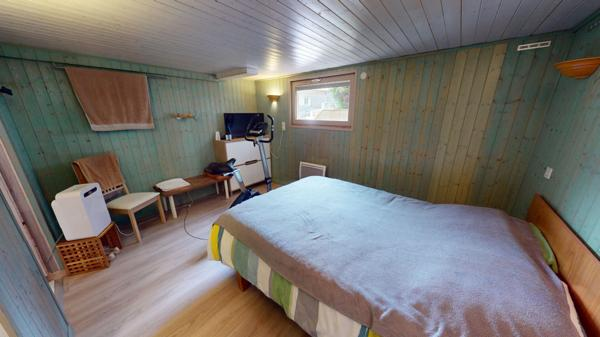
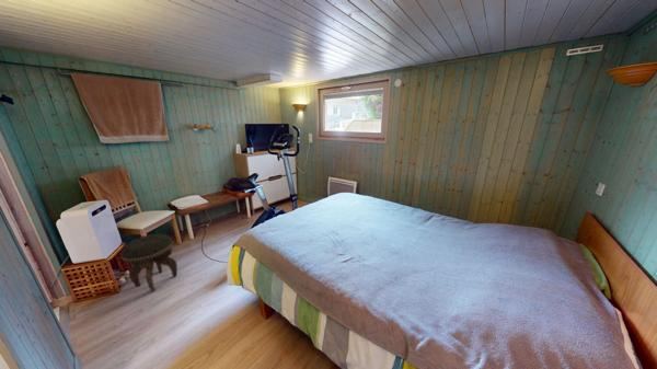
+ footstool [119,233,178,293]
